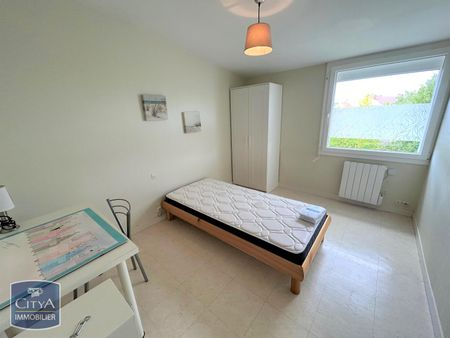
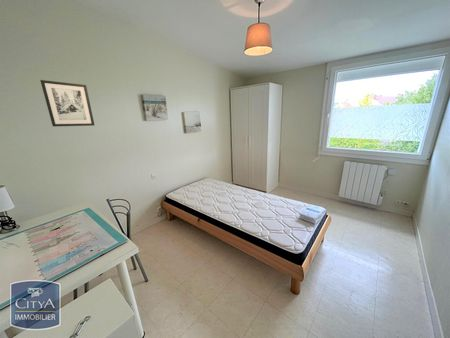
+ wall art [39,79,95,127]
